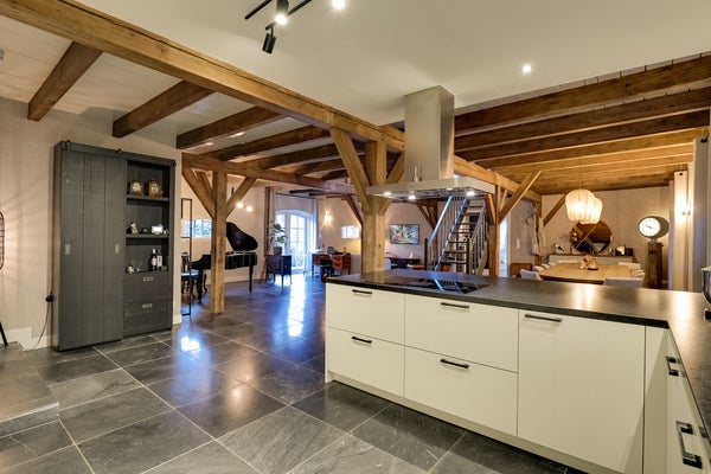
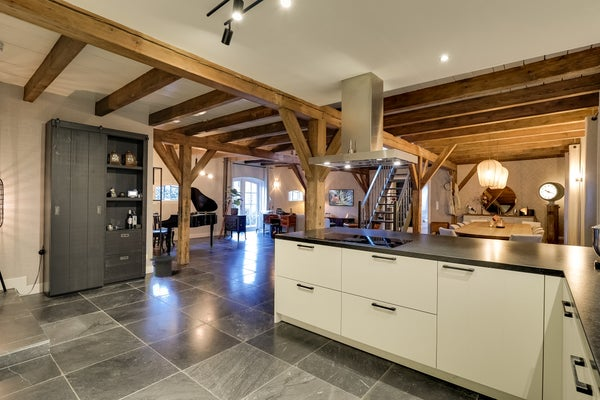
+ trash can [149,255,177,278]
